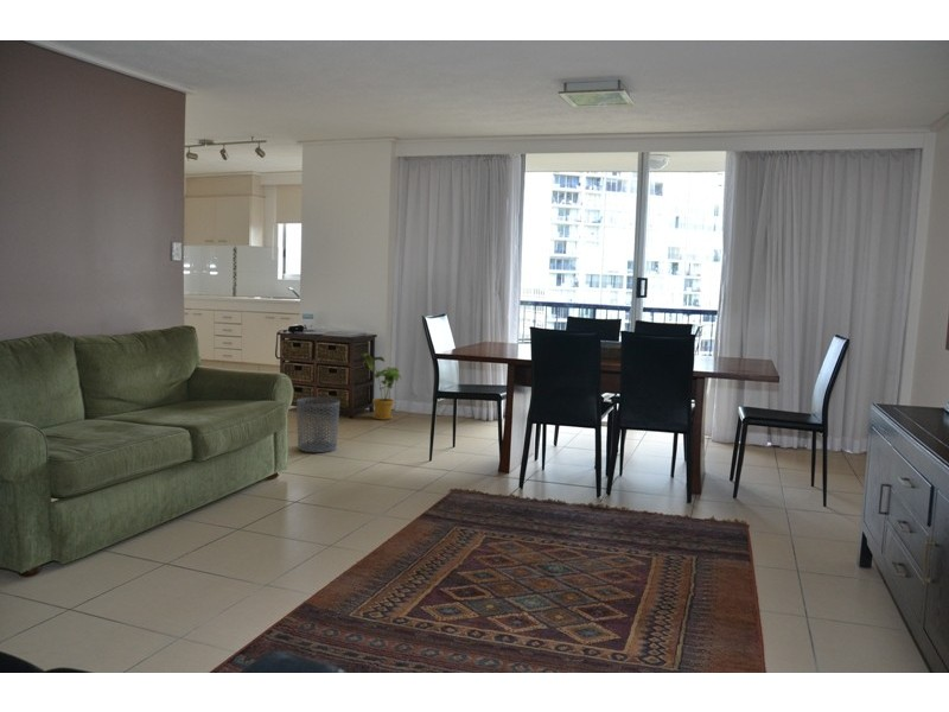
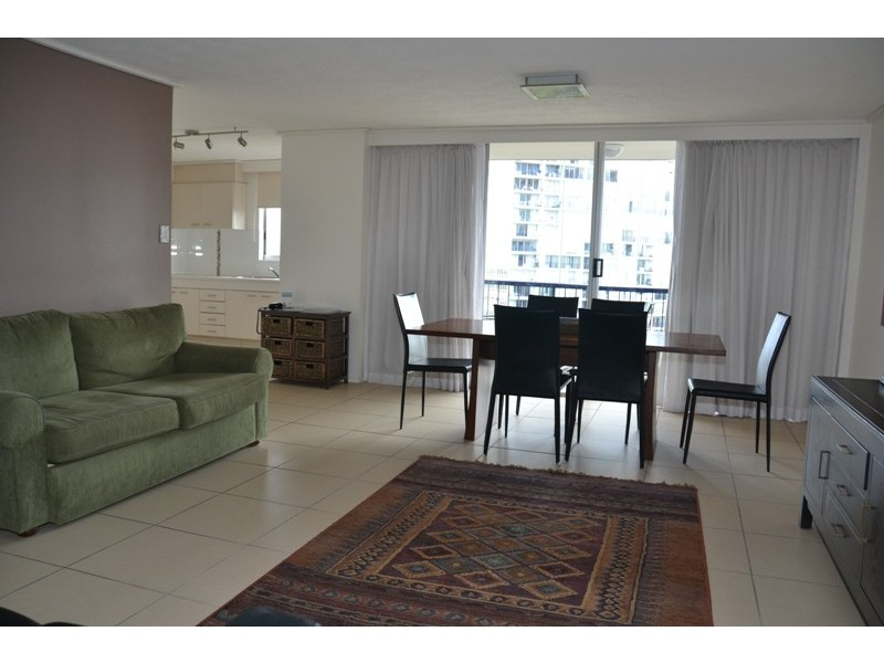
- house plant [362,352,402,421]
- waste bin [295,396,340,453]
